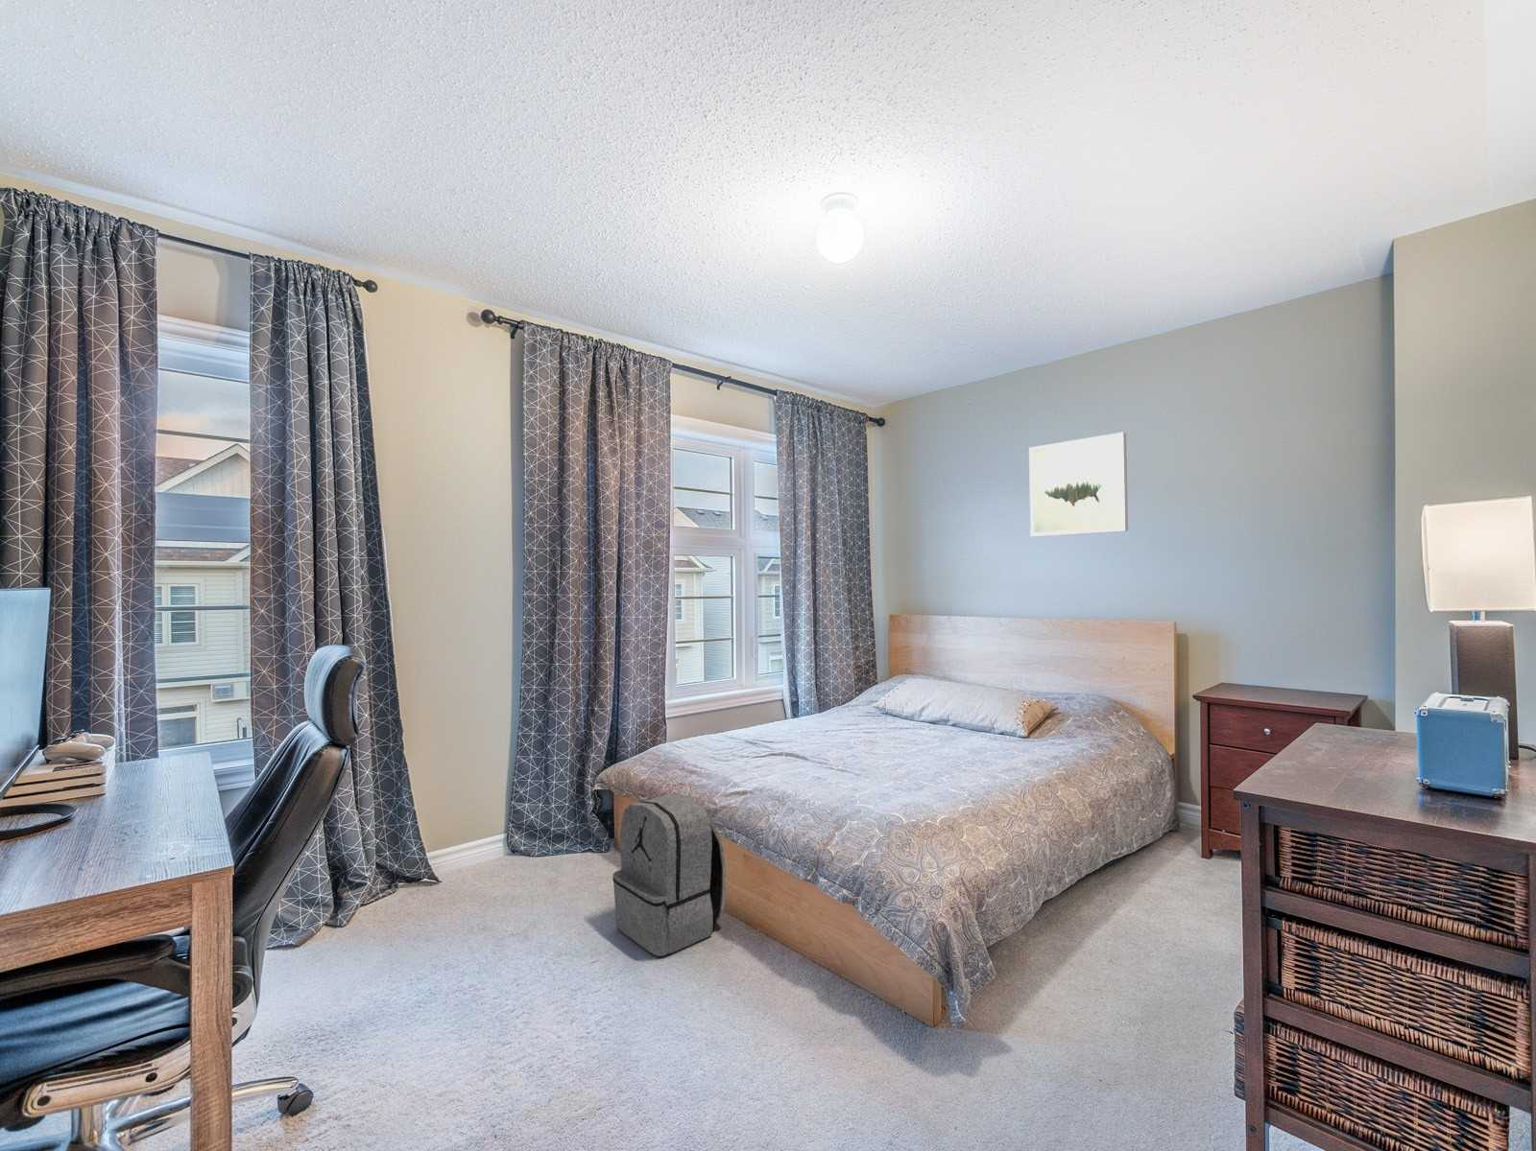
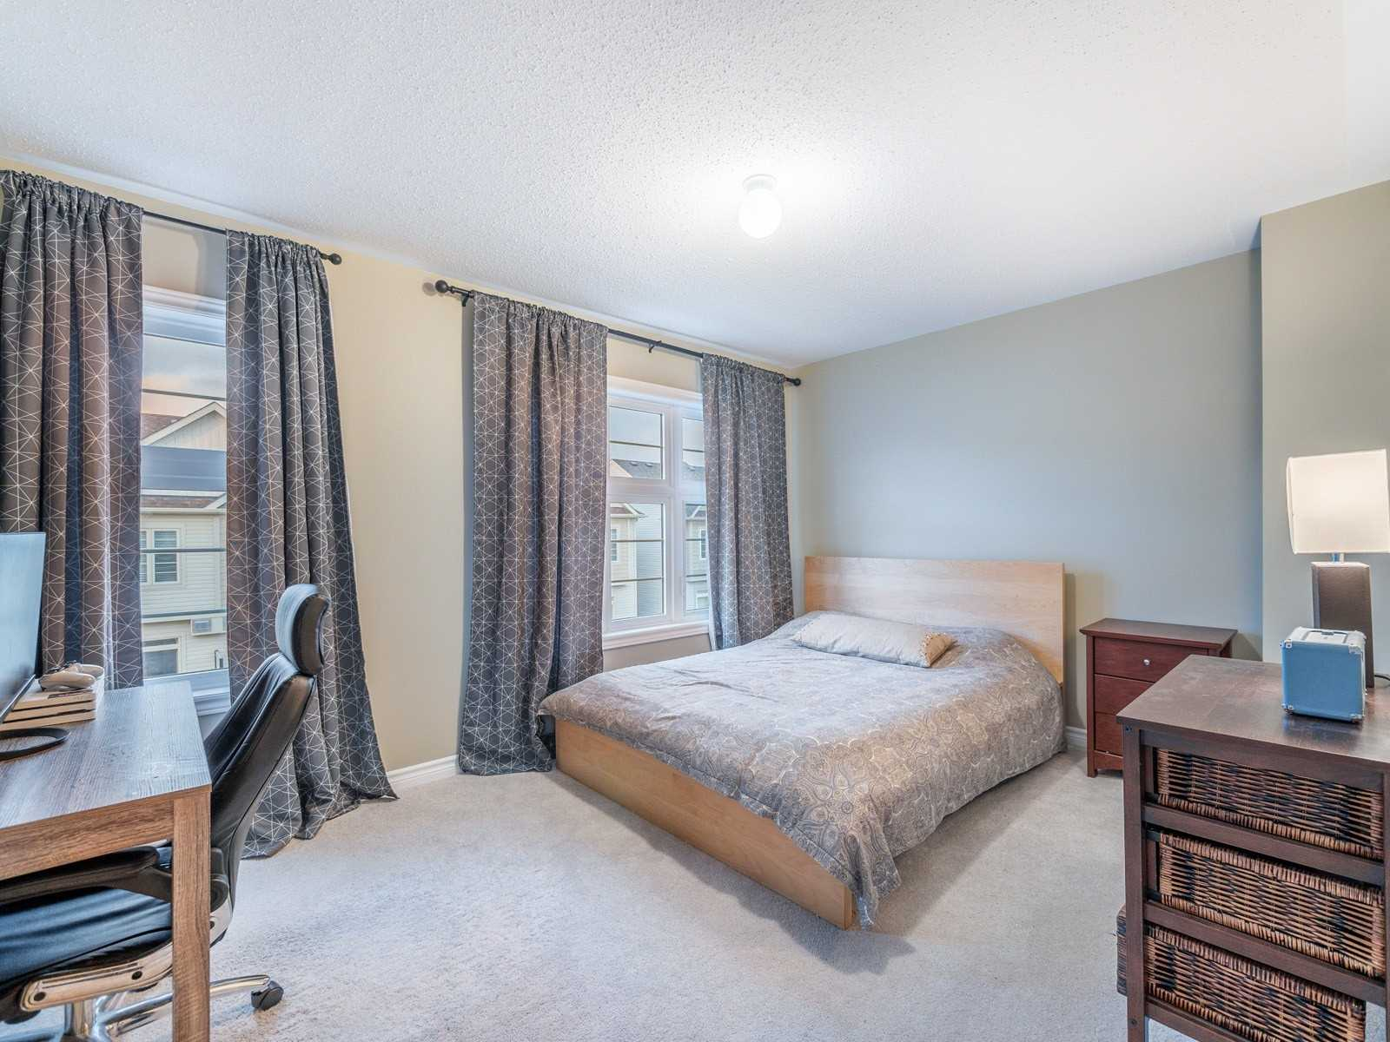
- wall art [1028,432,1128,538]
- backpack [612,793,727,958]
